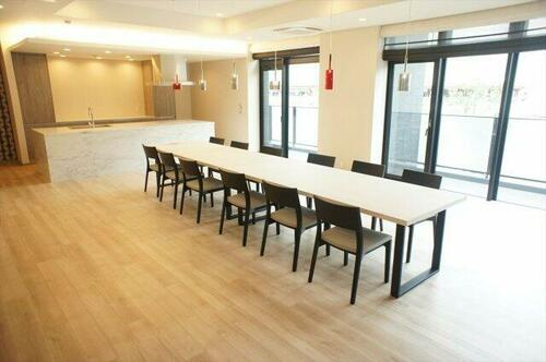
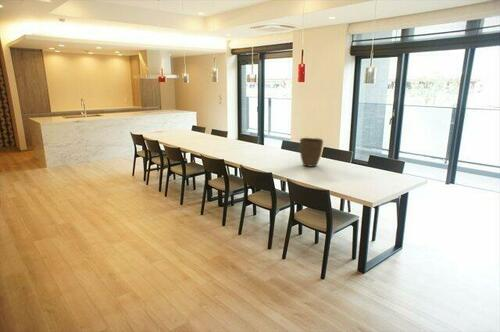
+ vase [299,137,324,168]
